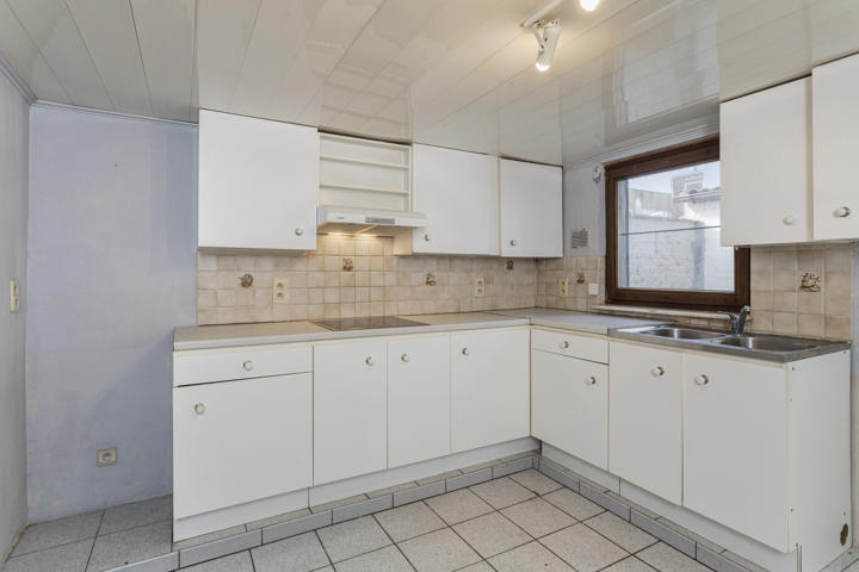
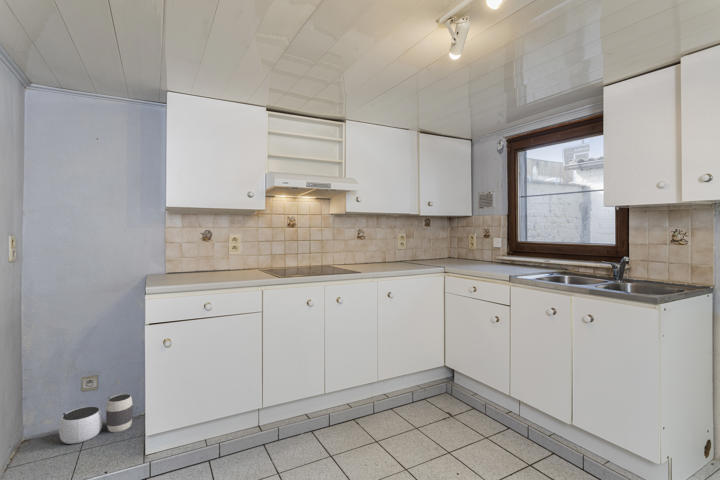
+ waste basket [58,393,134,445]
